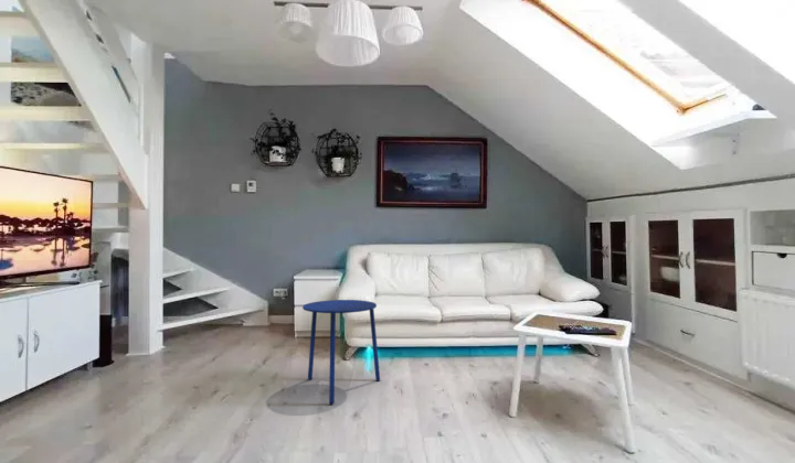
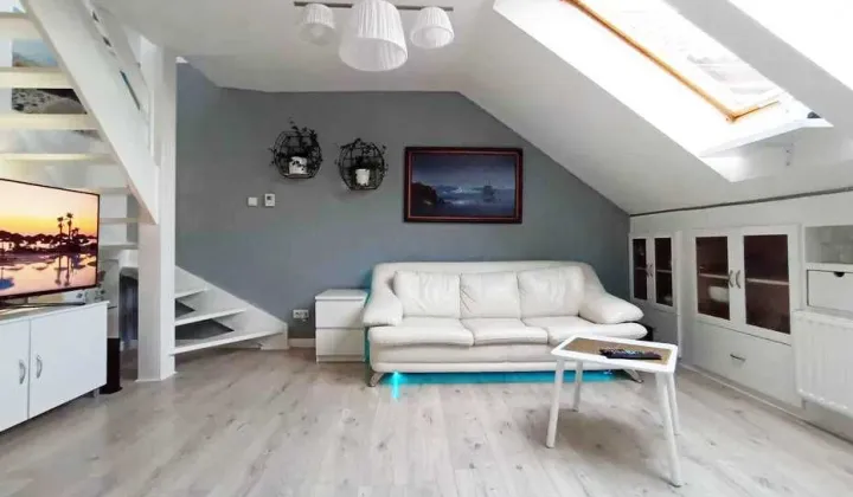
- side table [301,299,381,405]
